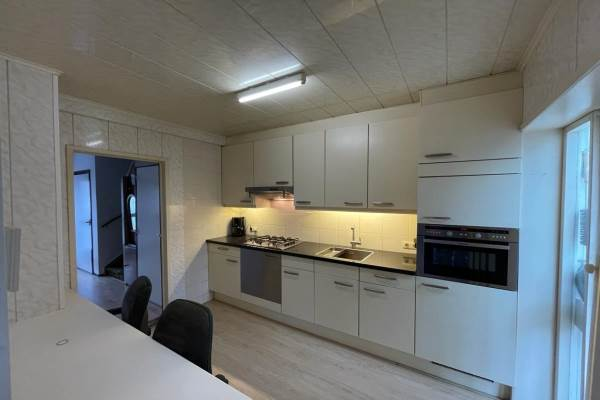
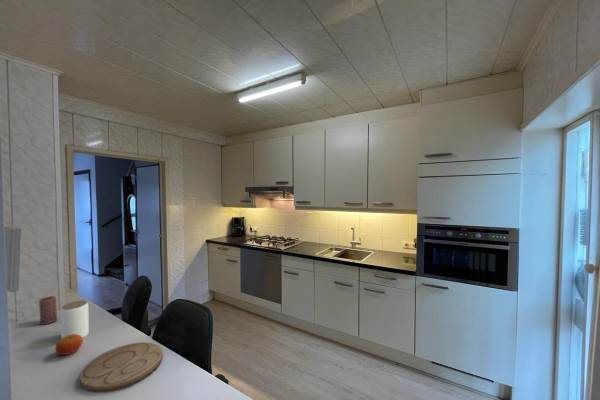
+ jar [60,300,90,339]
+ cutting board [79,341,164,393]
+ candle [38,295,58,326]
+ fruit [54,334,84,356]
